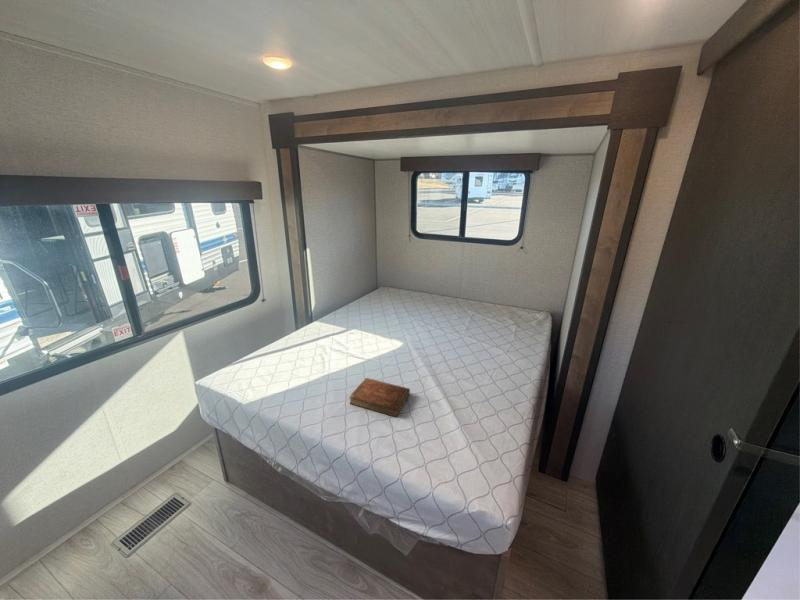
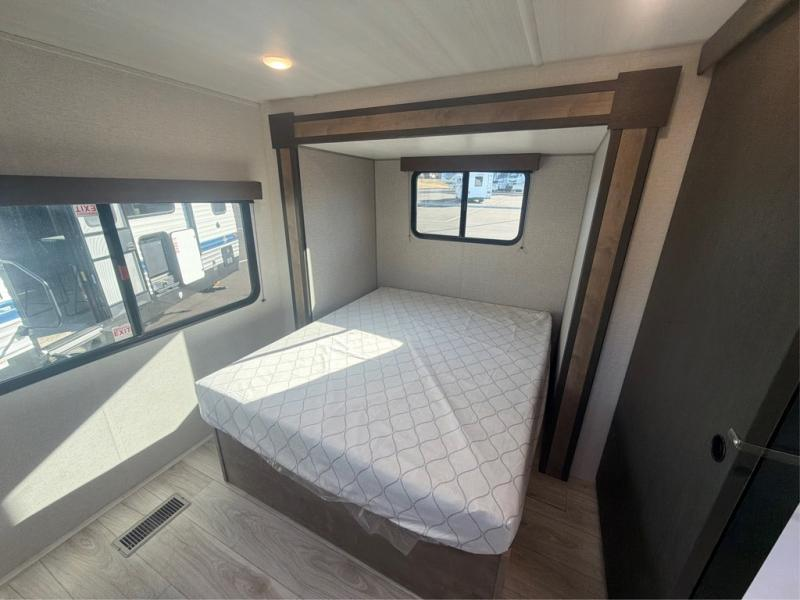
- bible [349,377,411,418]
